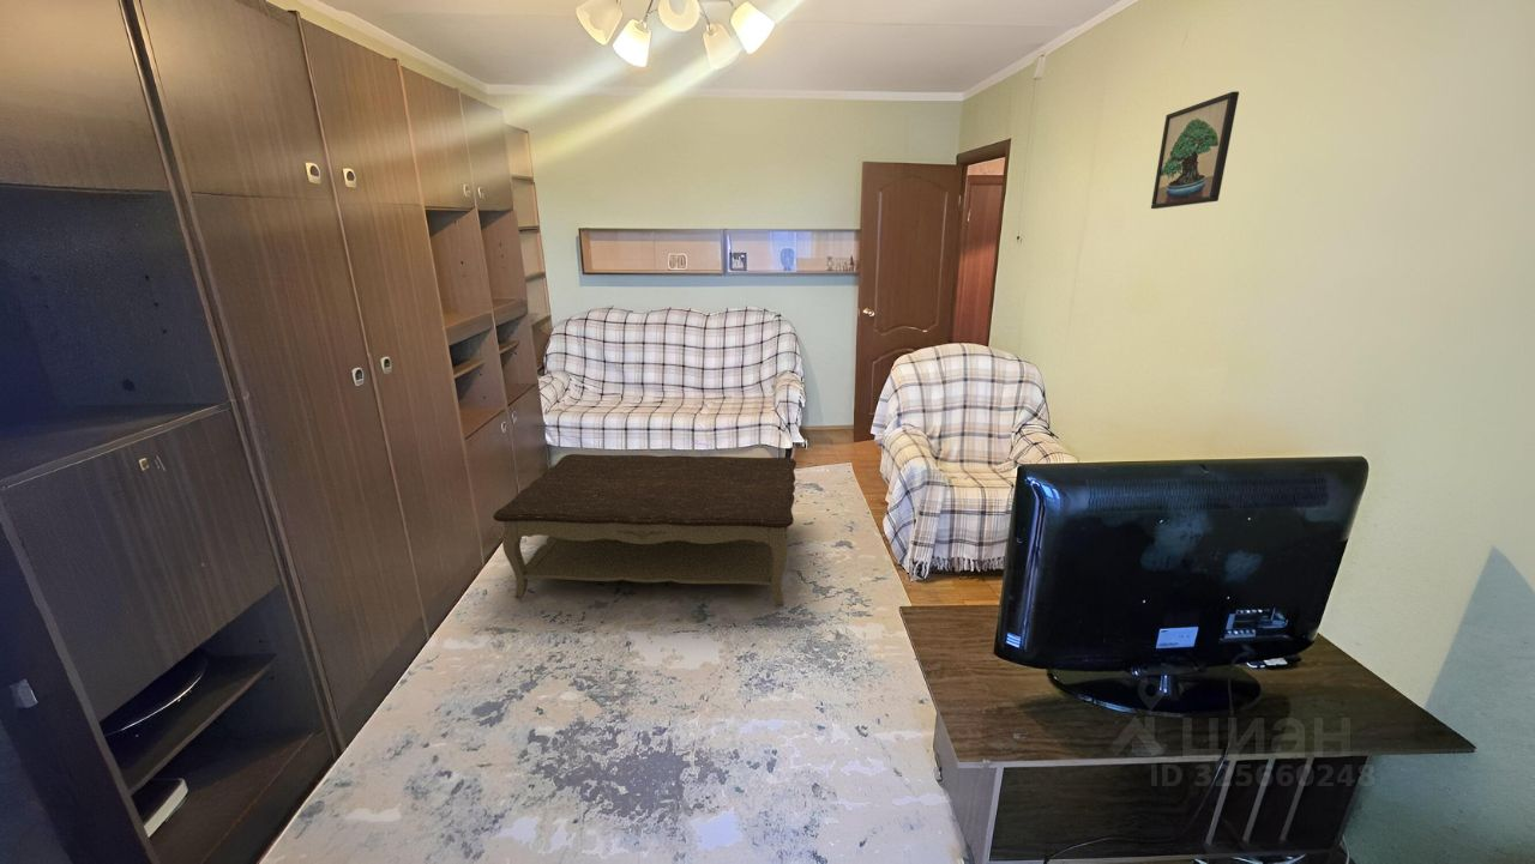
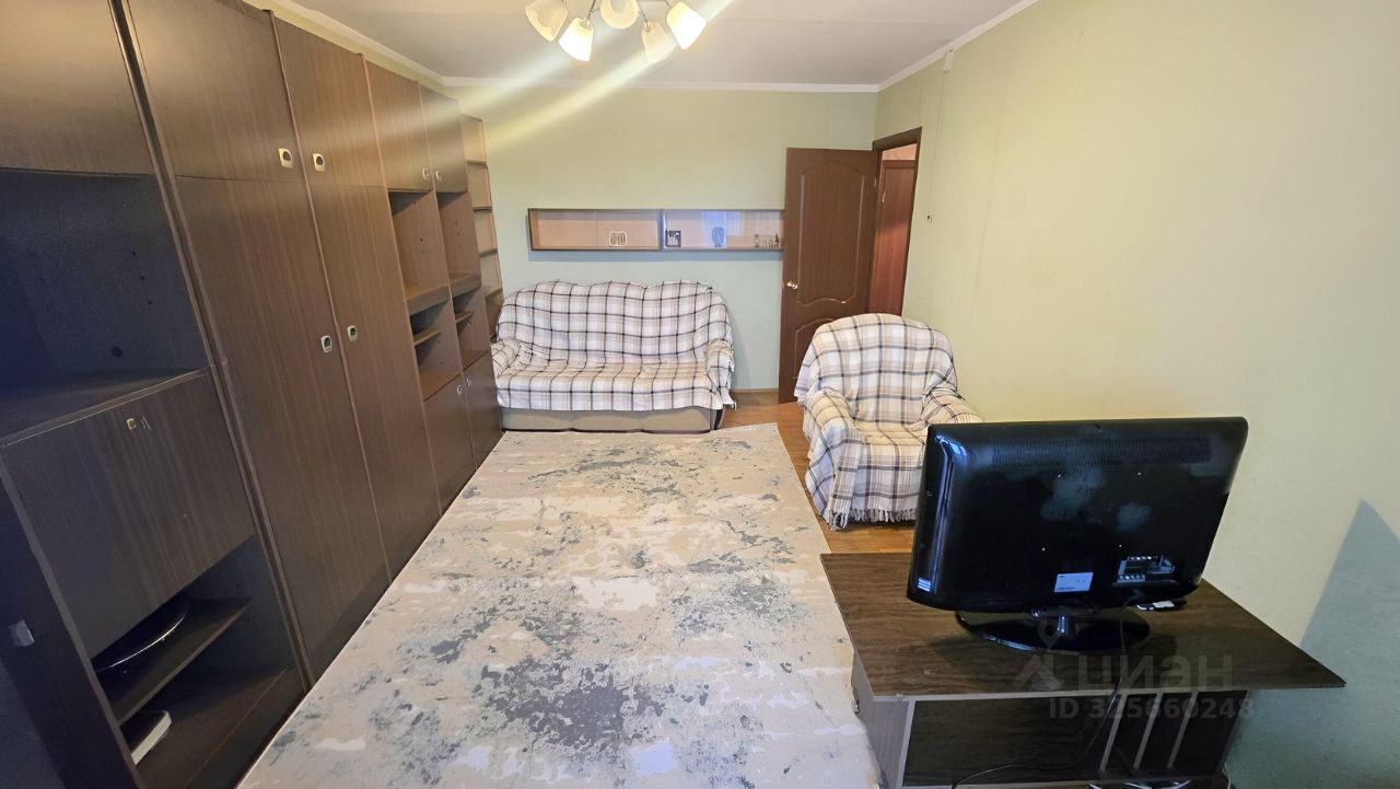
- coffee table [492,453,797,606]
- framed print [1150,90,1240,210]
